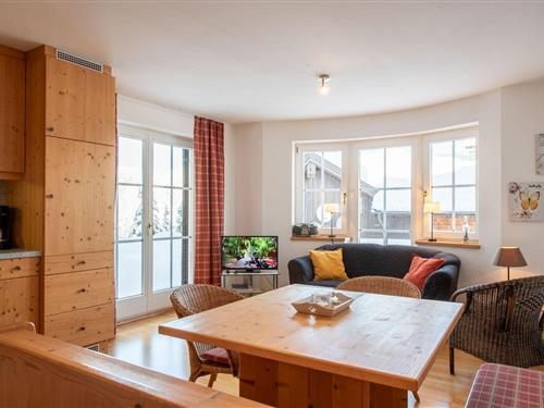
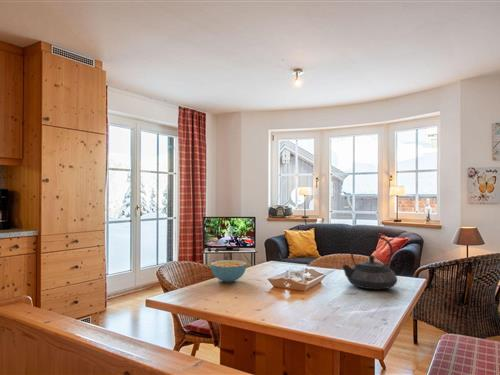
+ cereal bowl [210,259,247,283]
+ teapot [341,234,398,291]
